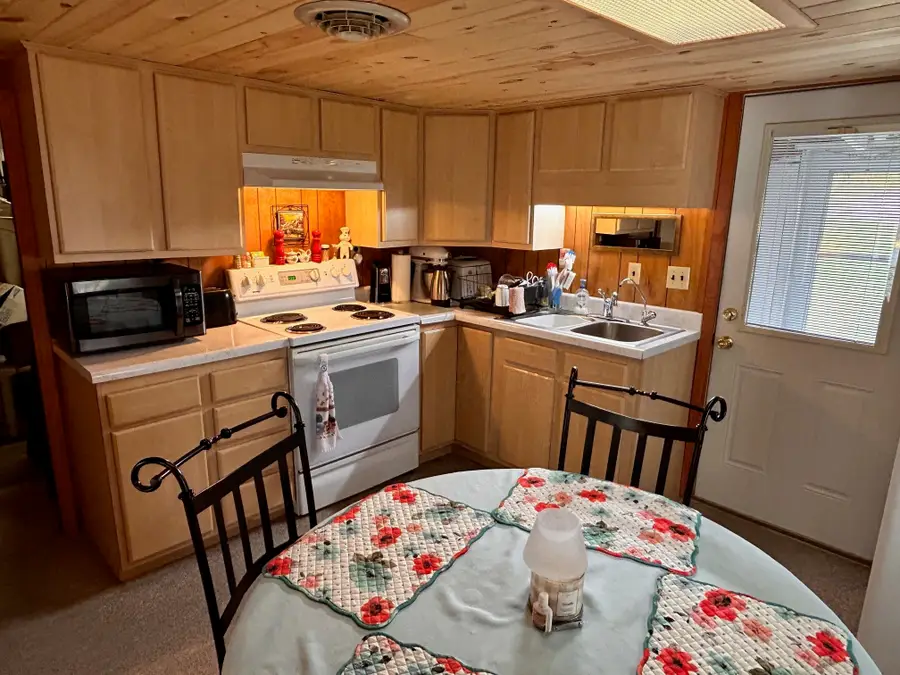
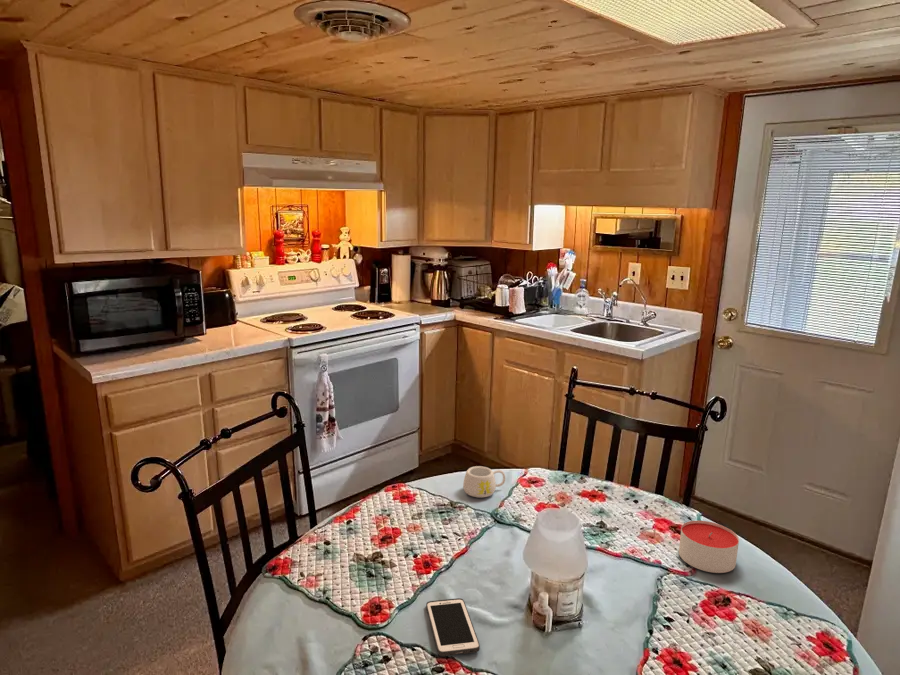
+ mug [462,465,506,498]
+ cell phone [425,597,481,657]
+ candle [678,520,740,574]
